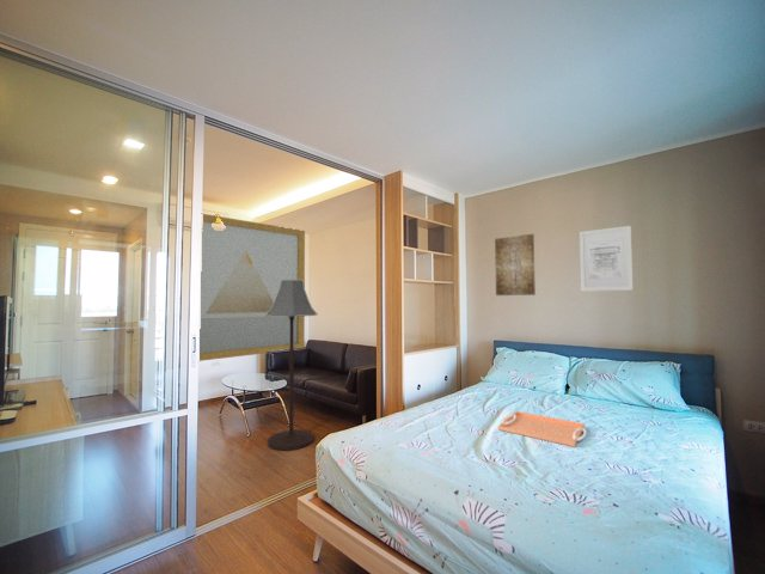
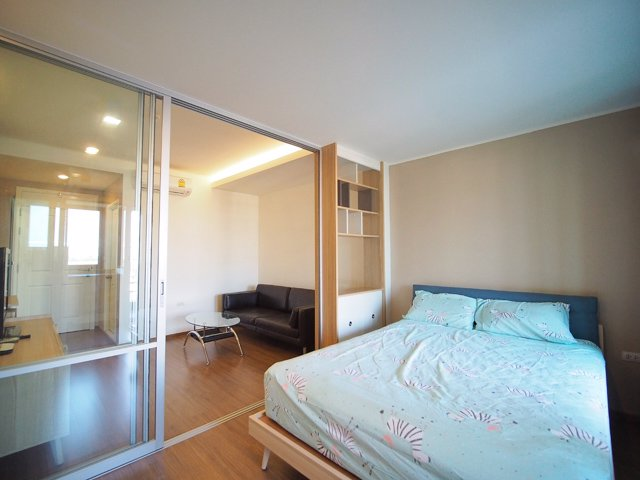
- wall art [494,233,537,297]
- wall art [198,213,306,362]
- serving tray [497,410,588,448]
- wall art [579,225,635,292]
- floor lamp [265,280,318,452]
